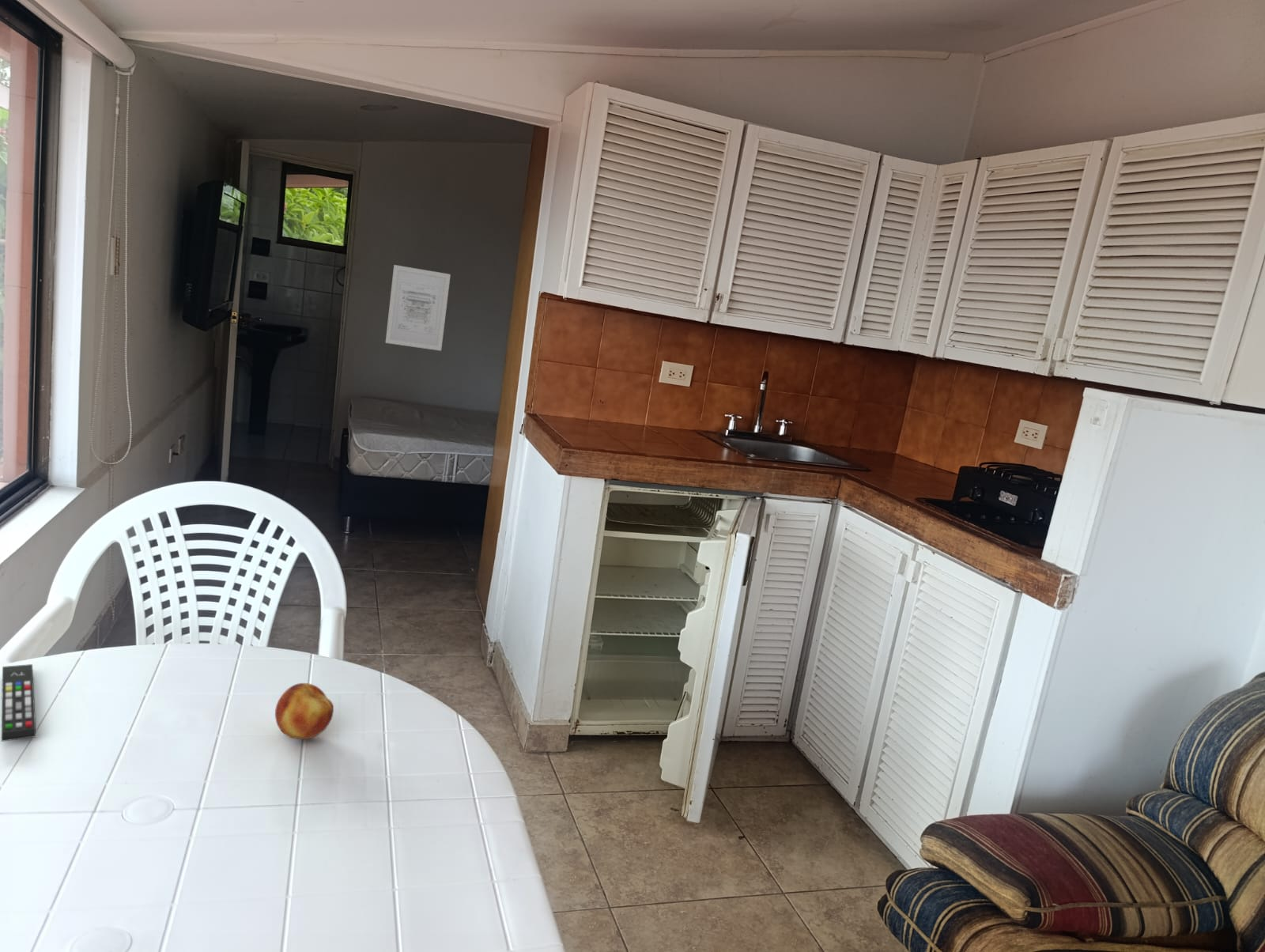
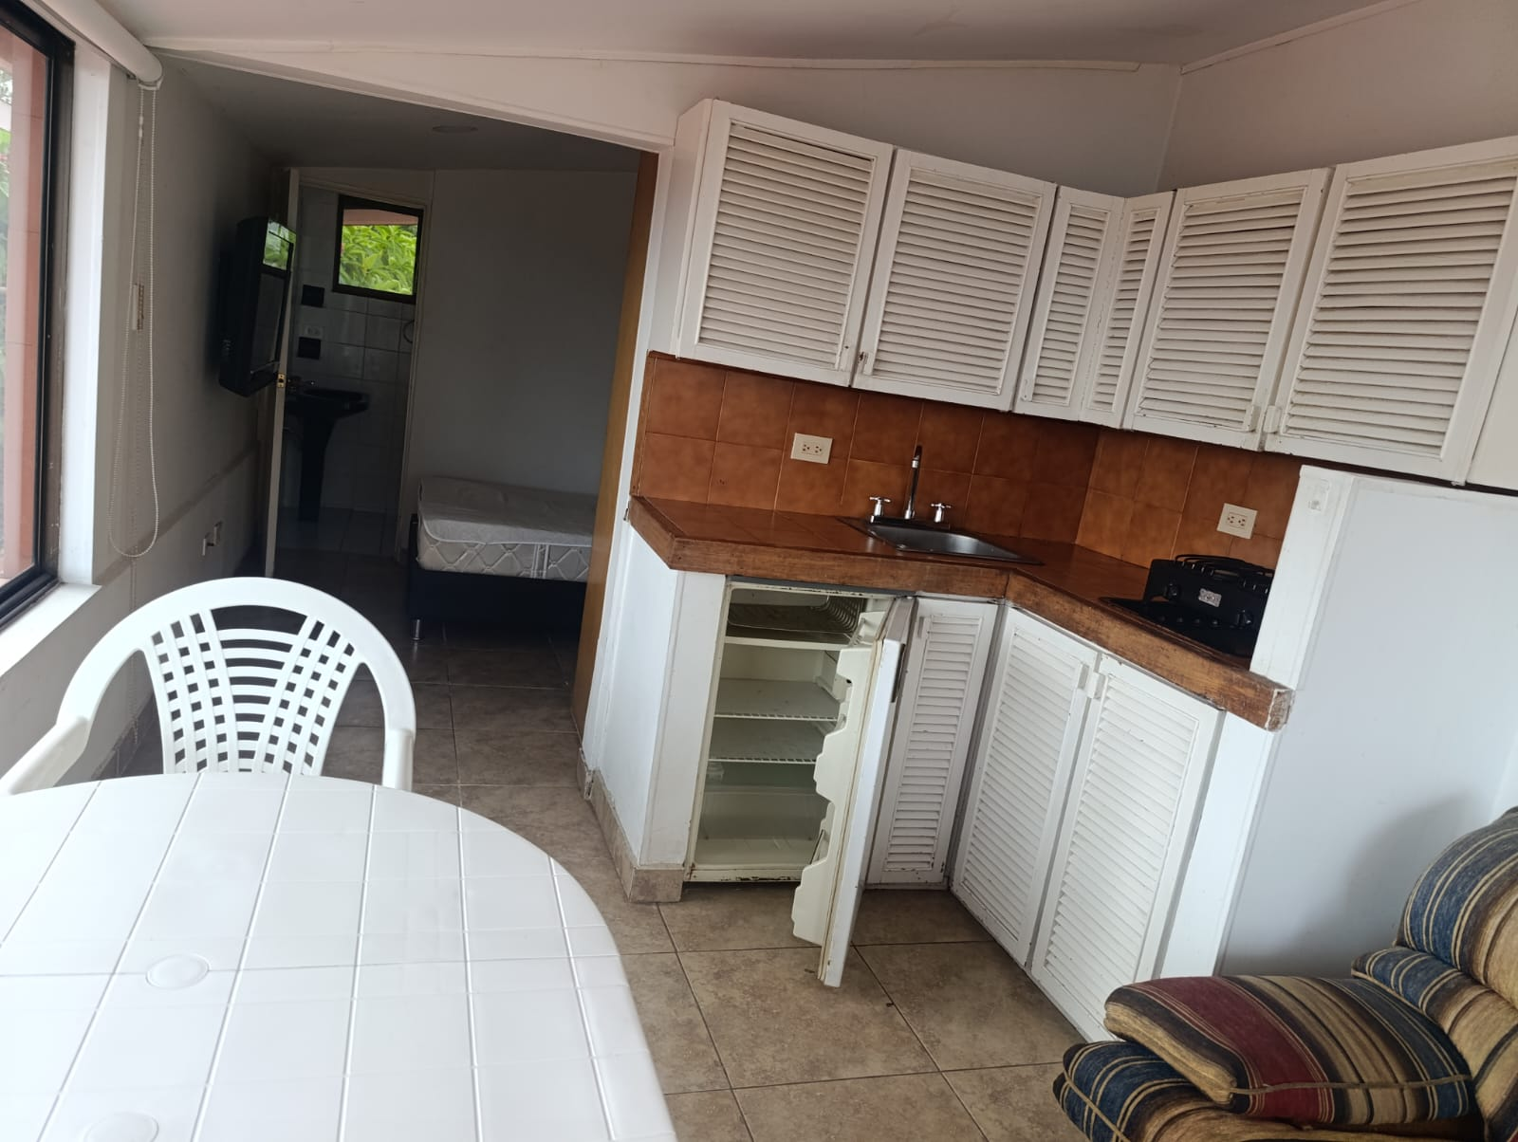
- remote control [1,663,36,742]
- wall art [385,264,451,352]
- fruit [274,682,334,740]
